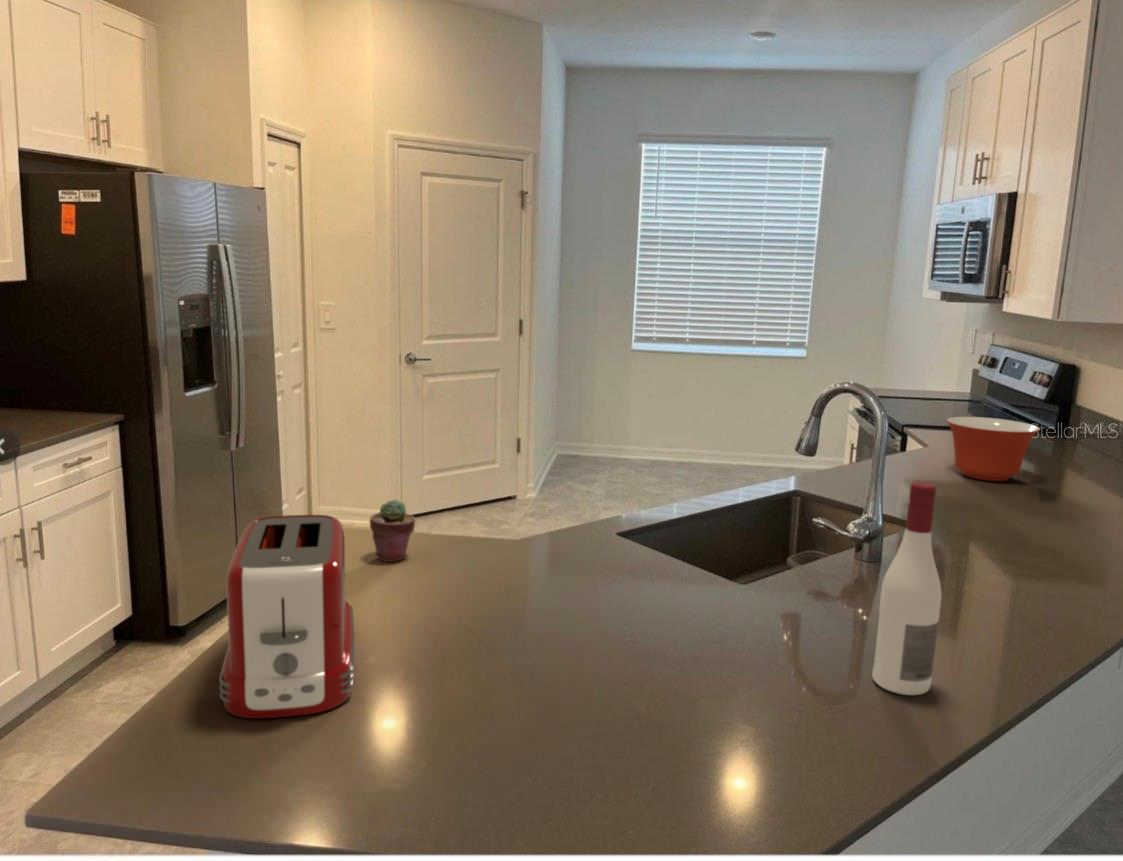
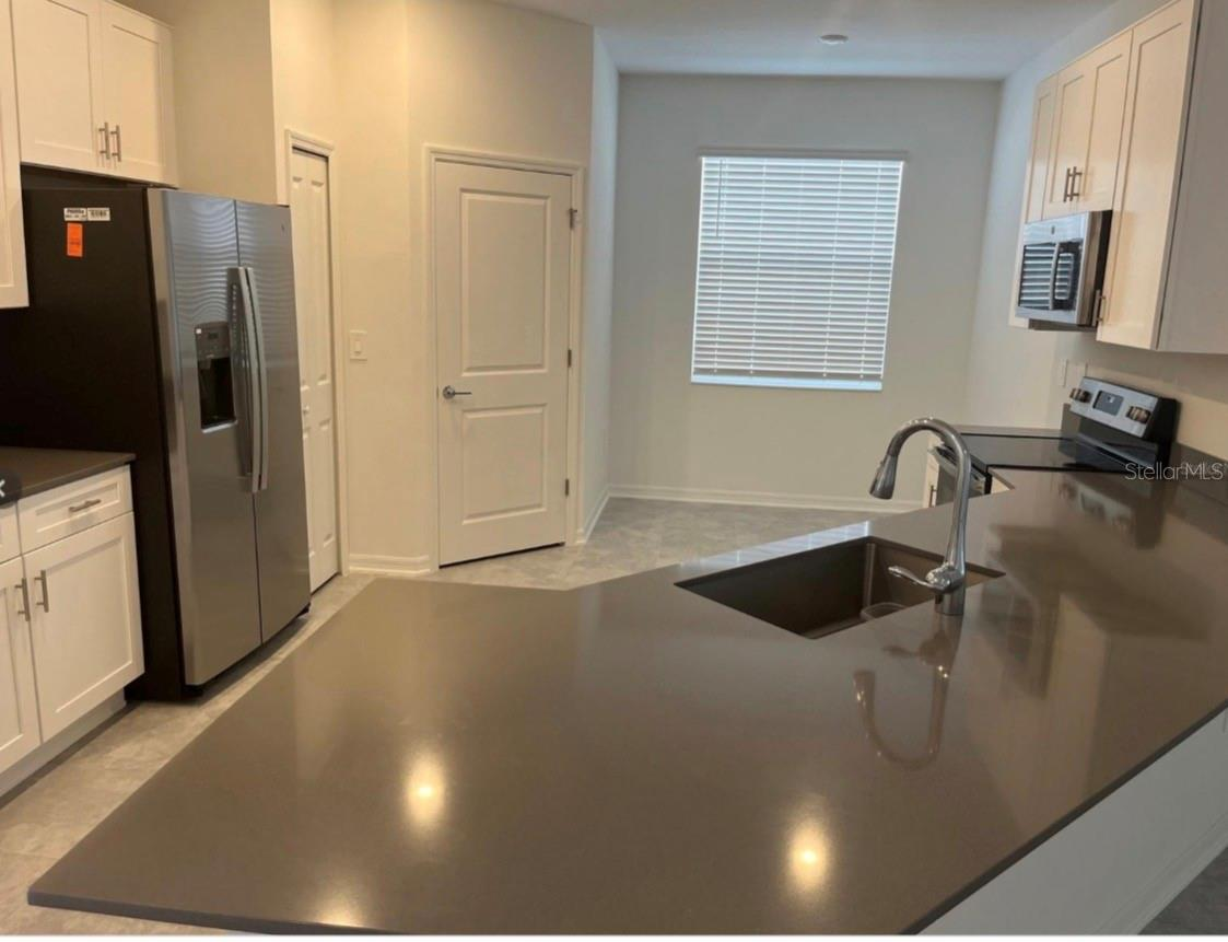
- mixing bowl [945,416,1041,482]
- toaster [218,514,356,719]
- potted succulent [368,499,416,563]
- alcohol [871,481,942,696]
